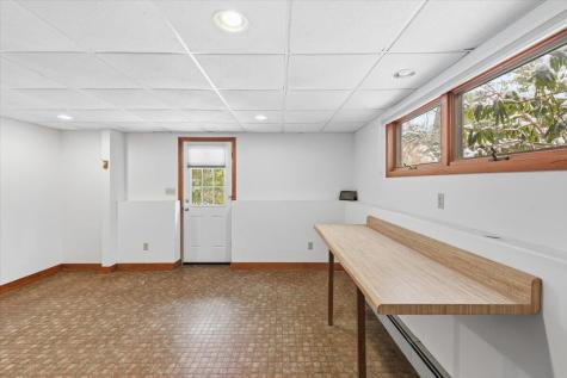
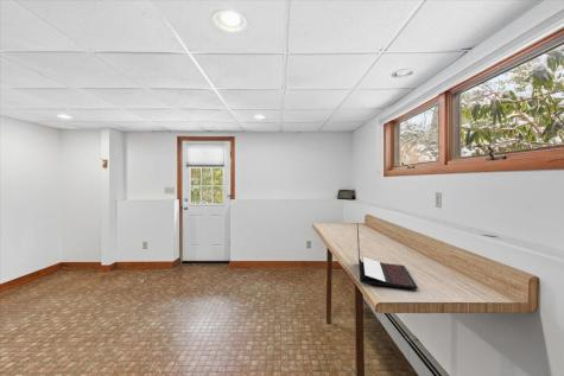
+ laptop [356,224,419,291]
